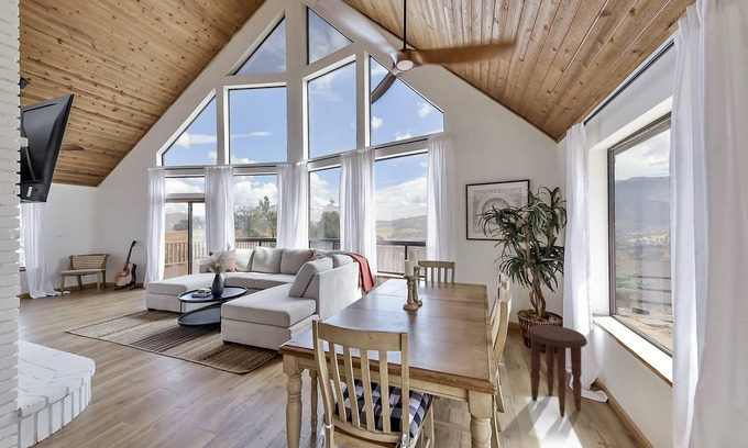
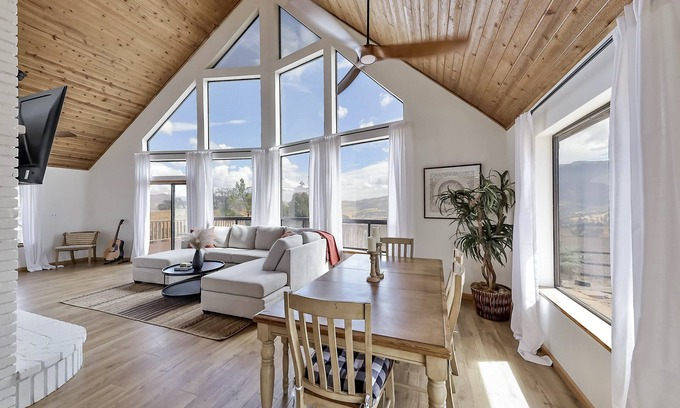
- side table [526,324,588,417]
